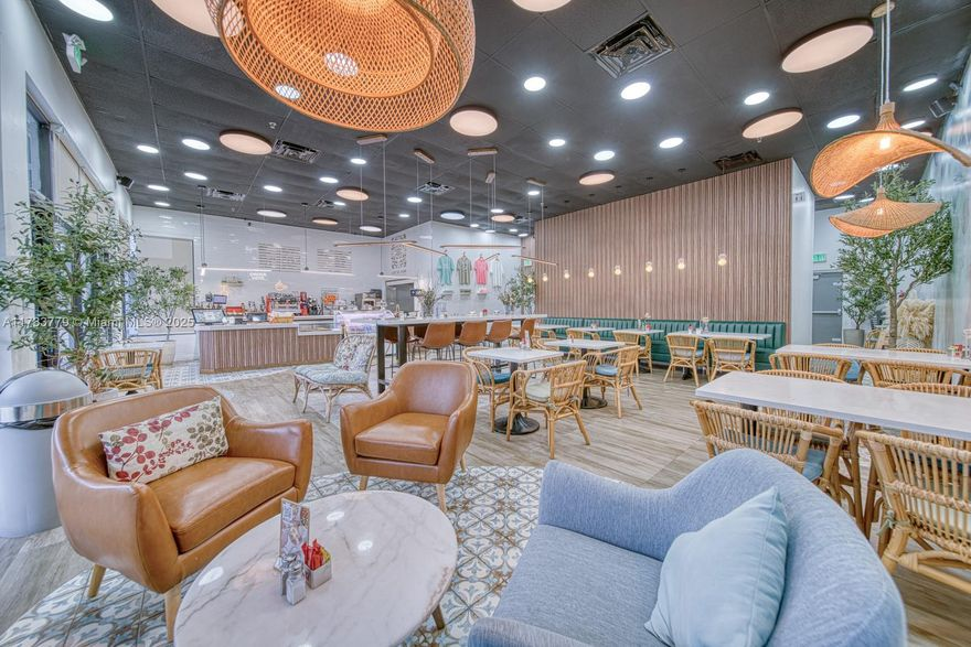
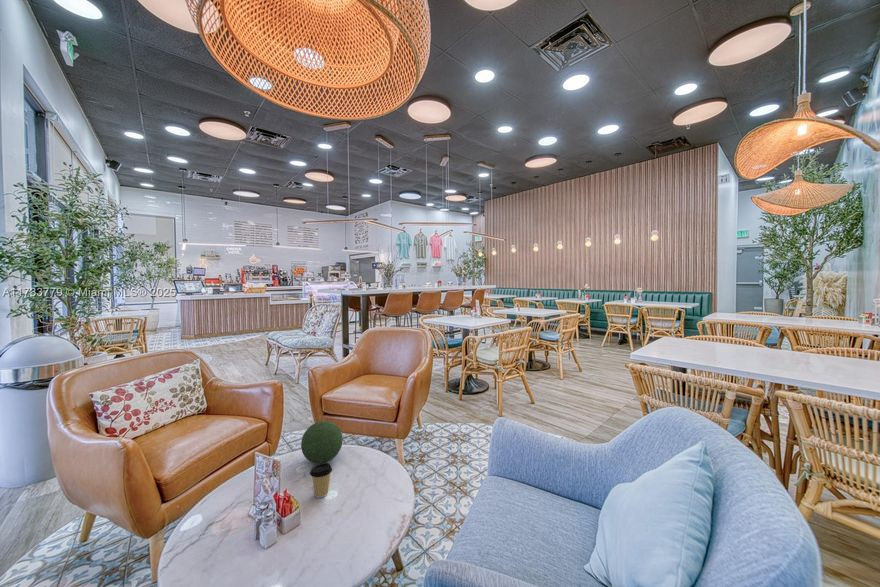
+ coffee cup [309,462,333,499]
+ decorative orb [300,420,344,465]
